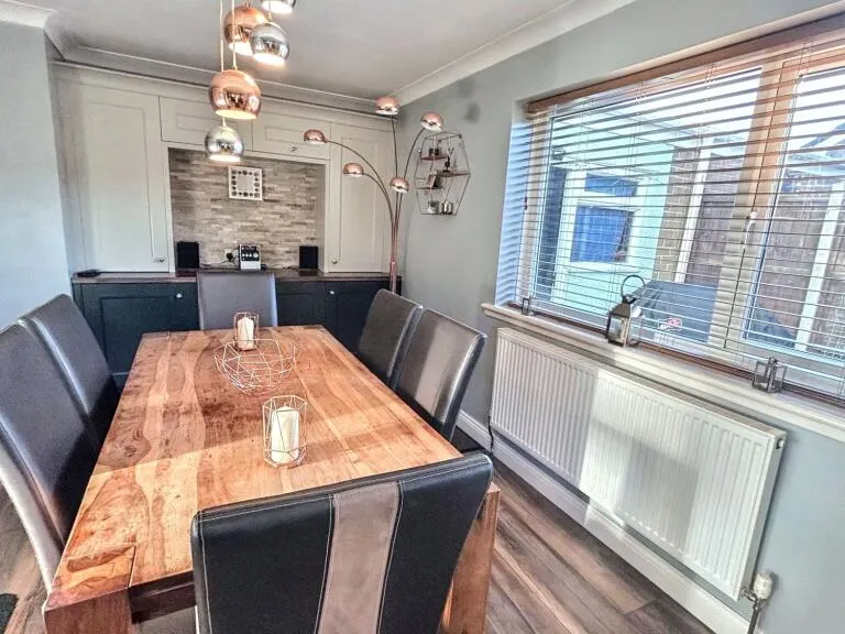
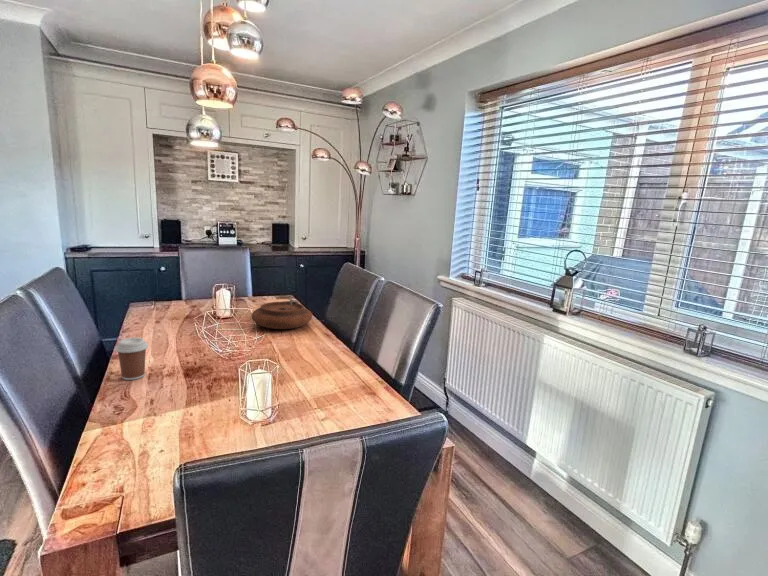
+ plate [251,298,313,330]
+ coffee cup [114,337,149,381]
